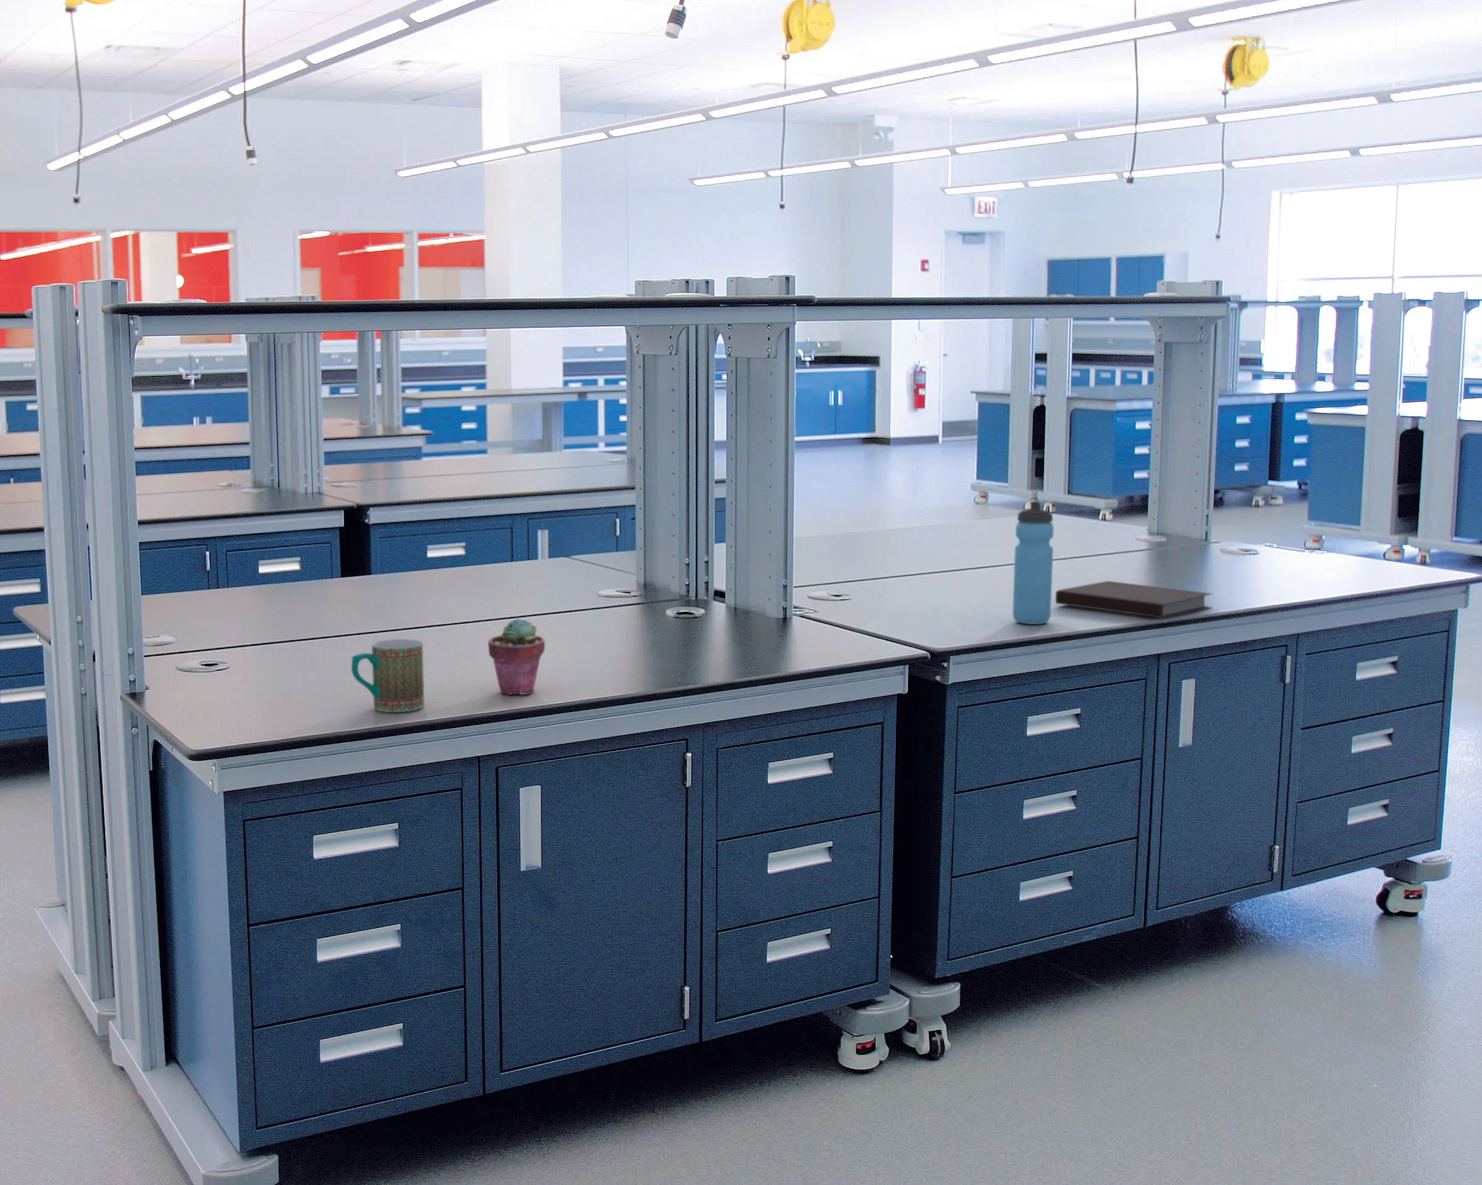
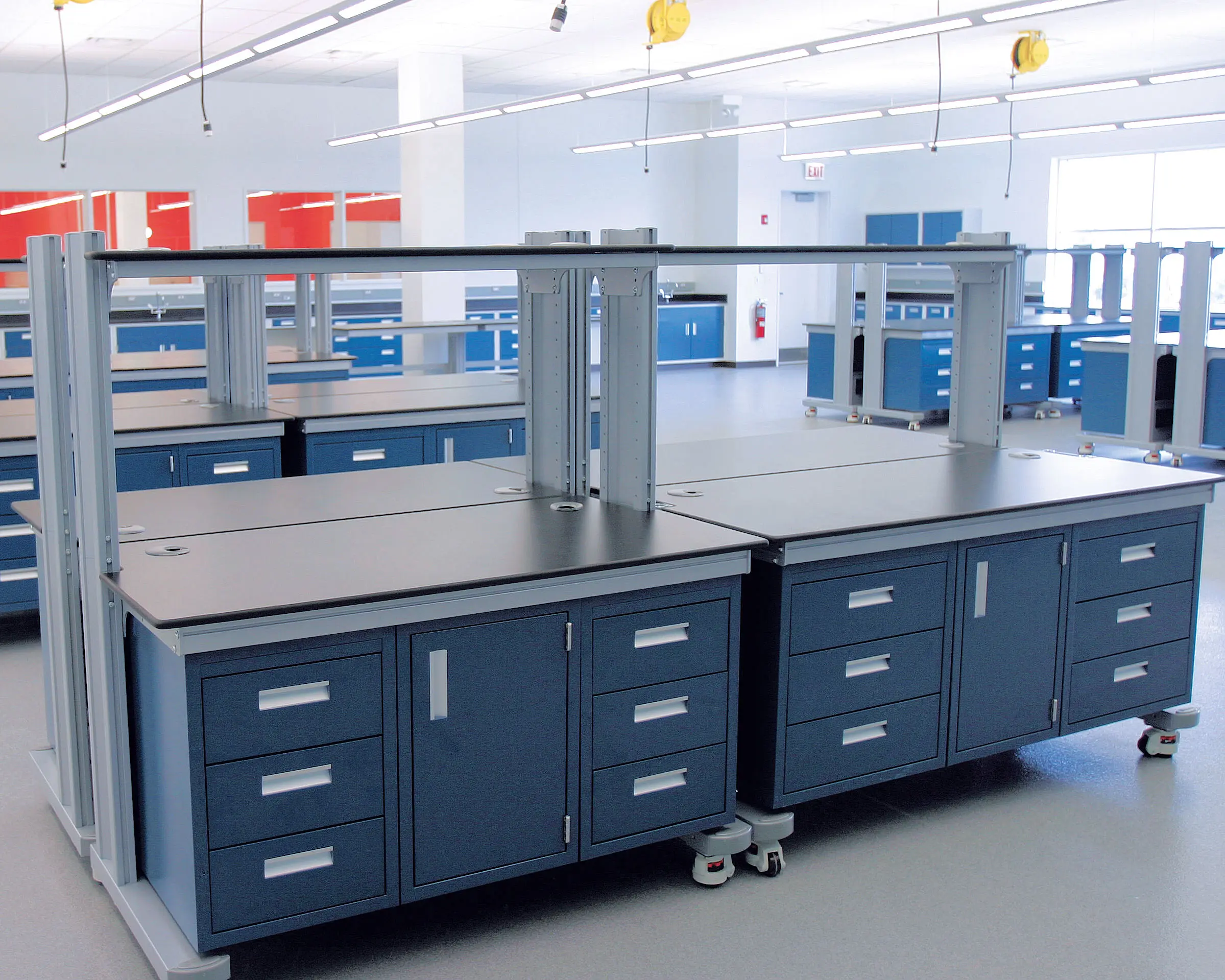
- potted succulent [488,618,546,695]
- notebook [1055,580,1213,619]
- mug [351,638,425,712]
- water bottle [1011,501,1055,625]
